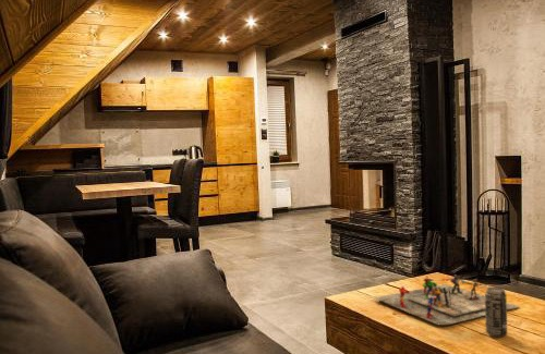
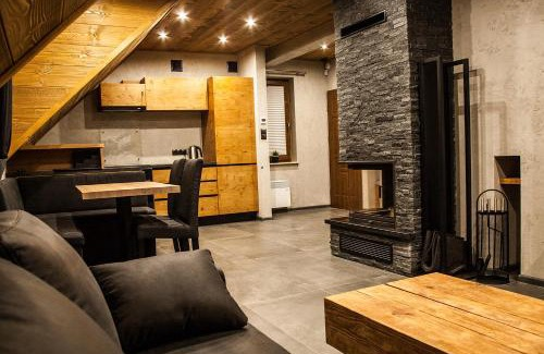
- board game [374,273,520,326]
- beverage can [484,286,508,338]
